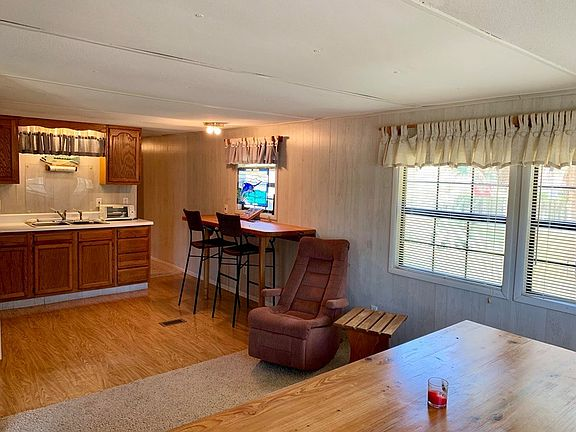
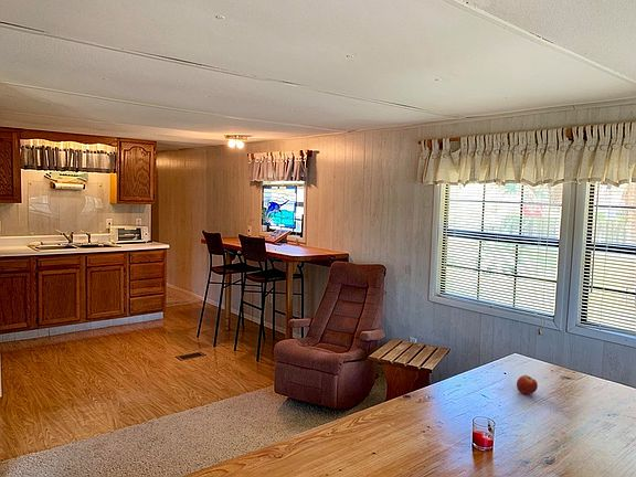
+ fruit [516,374,539,395]
